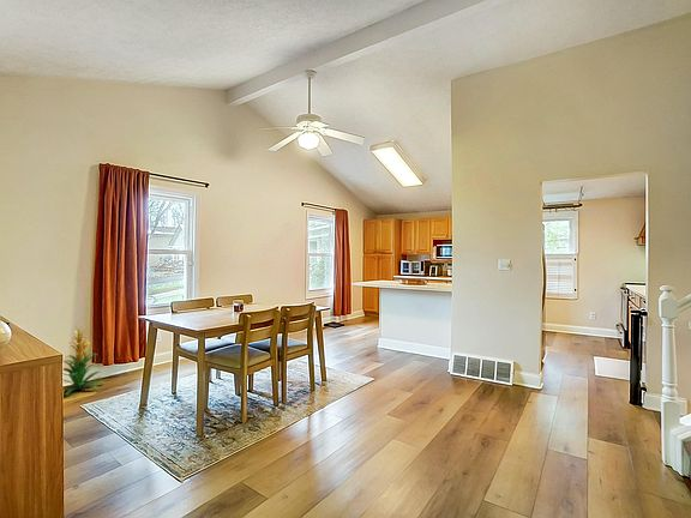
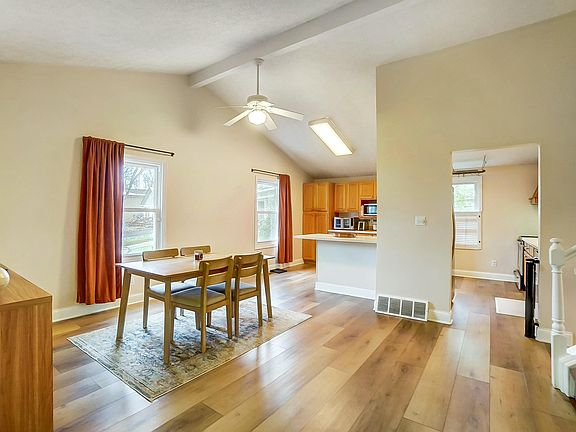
- indoor plant [62,325,104,397]
